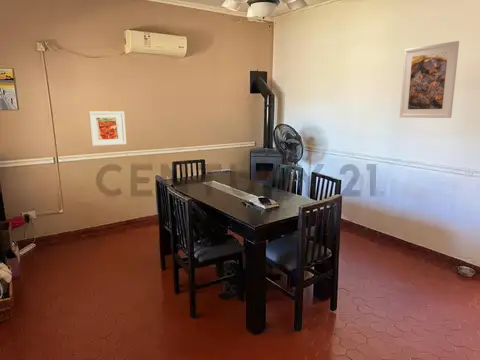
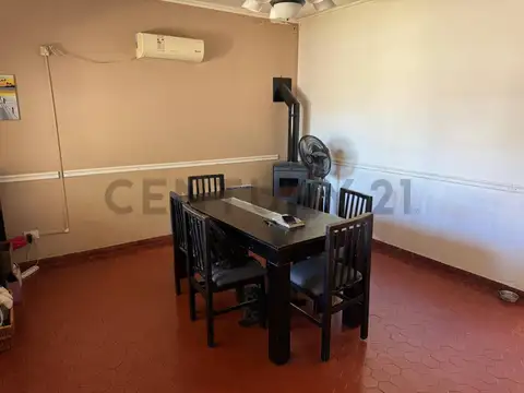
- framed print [88,110,127,147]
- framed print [399,40,460,119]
